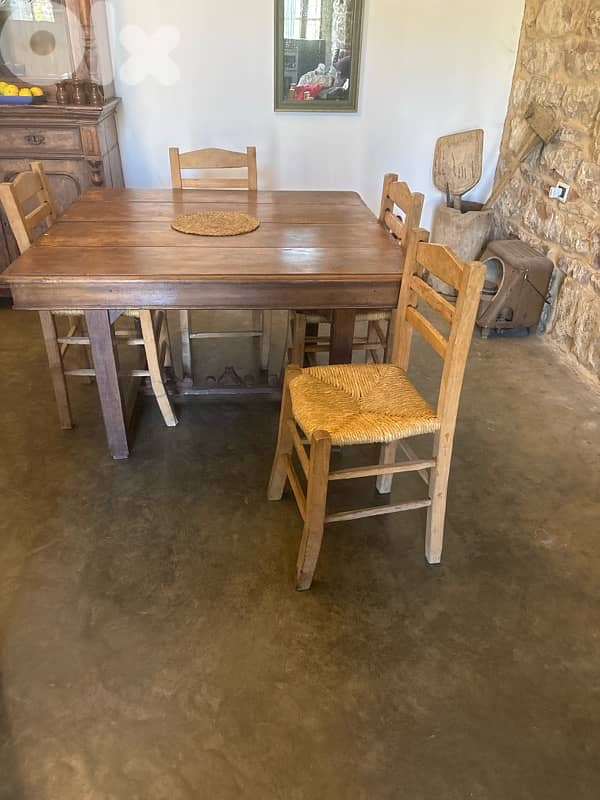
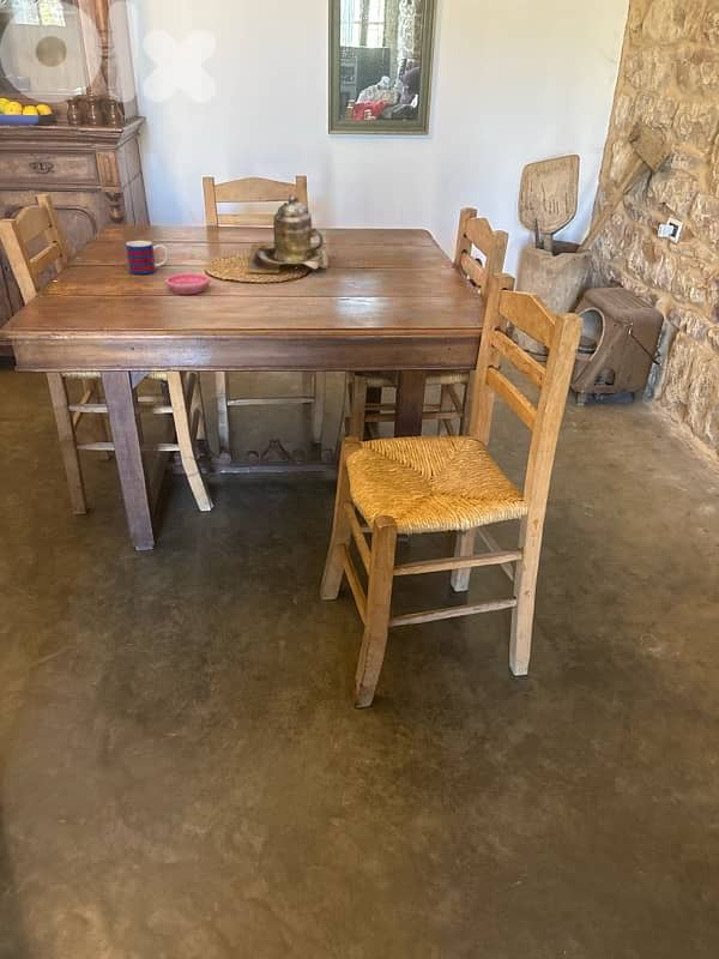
+ mug [125,240,169,276]
+ saucer [164,272,211,295]
+ teapot [247,193,328,275]
